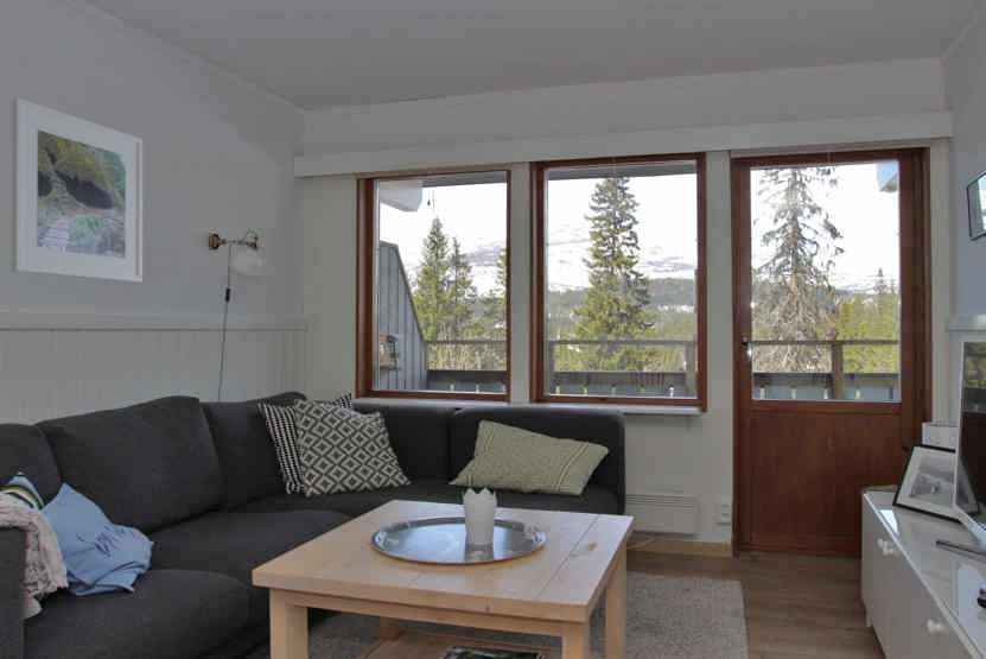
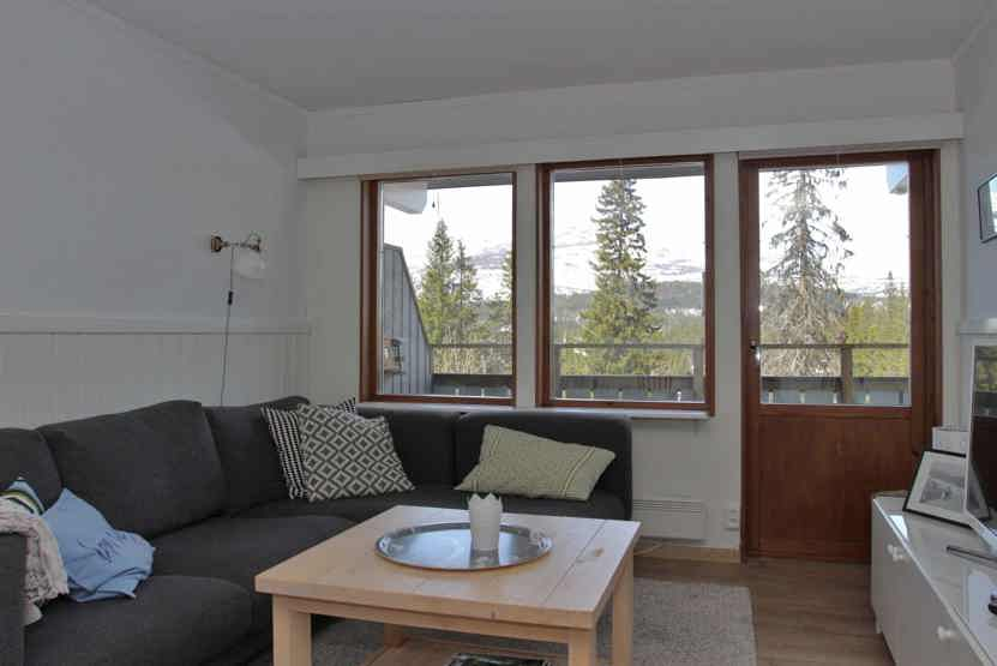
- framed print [11,96,144,284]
